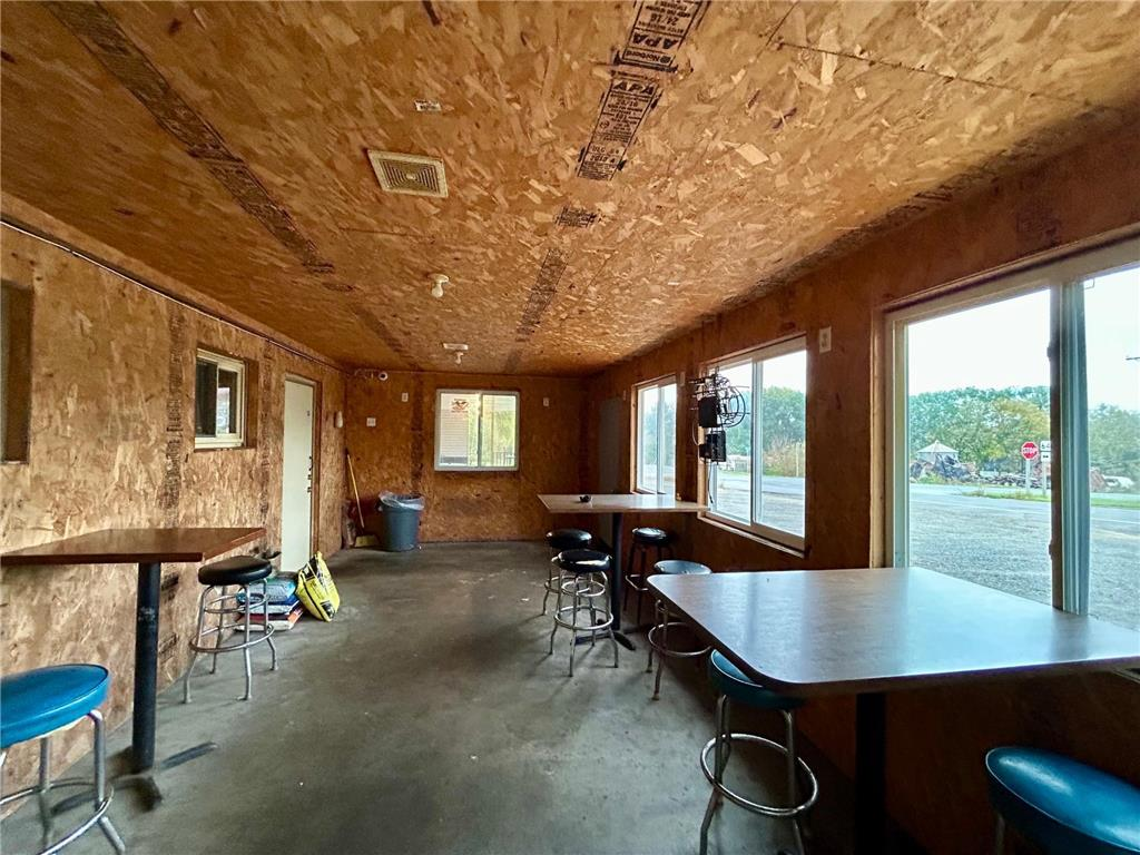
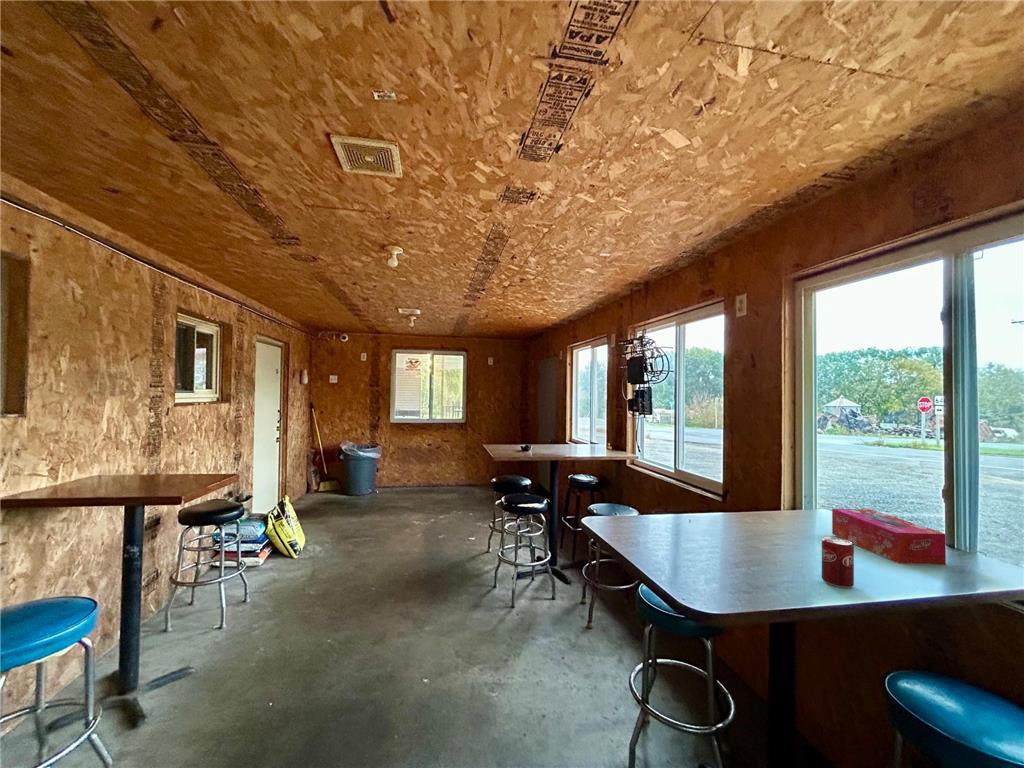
+ tissue box [831,508,947,566]
+ soda can [821,536,855,589]
